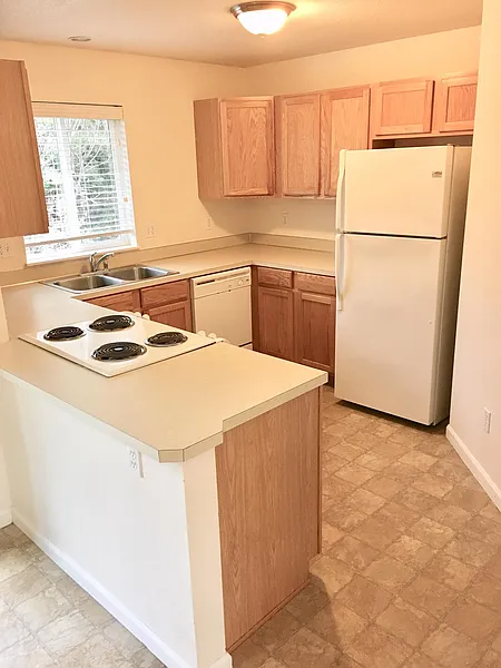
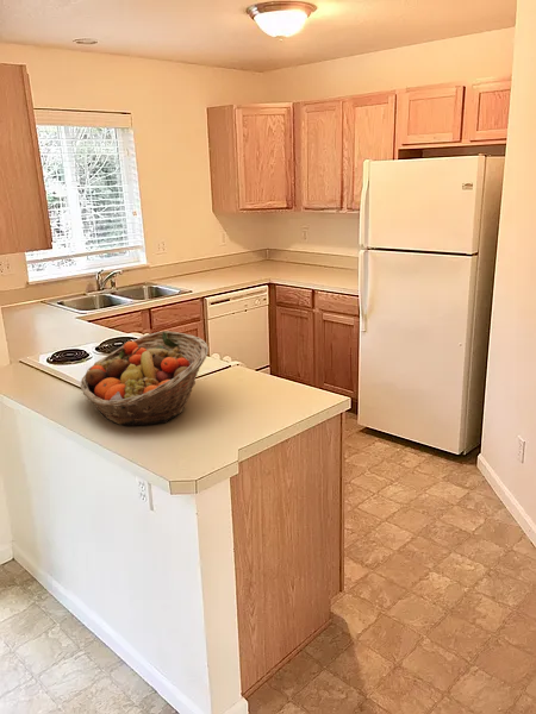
+ fruit basket [80,330,210,426]
